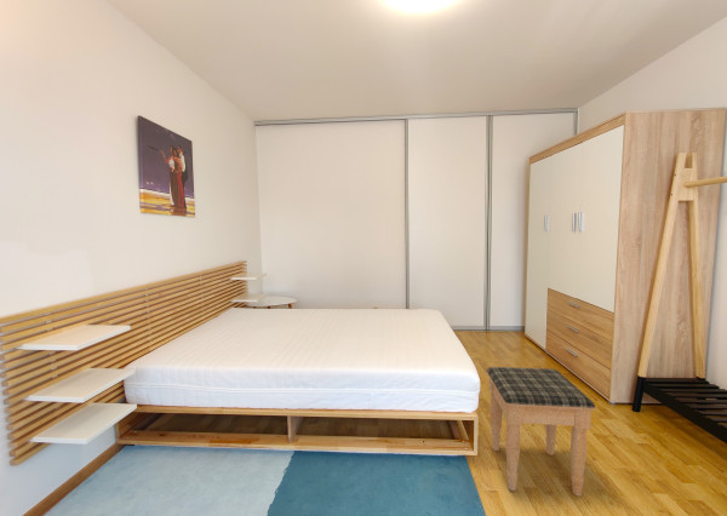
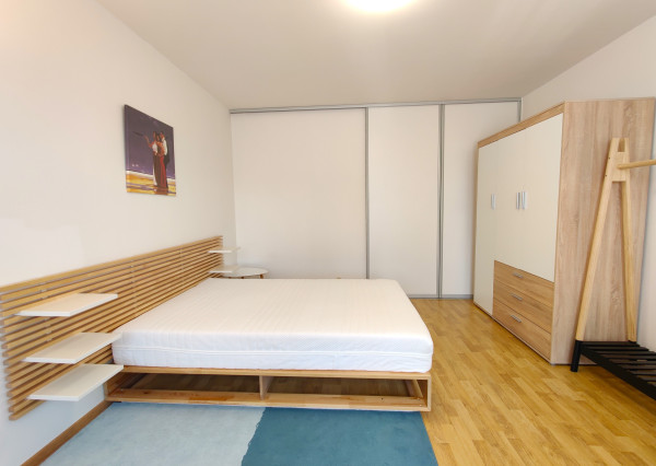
- footstool [486,366,596,498]
